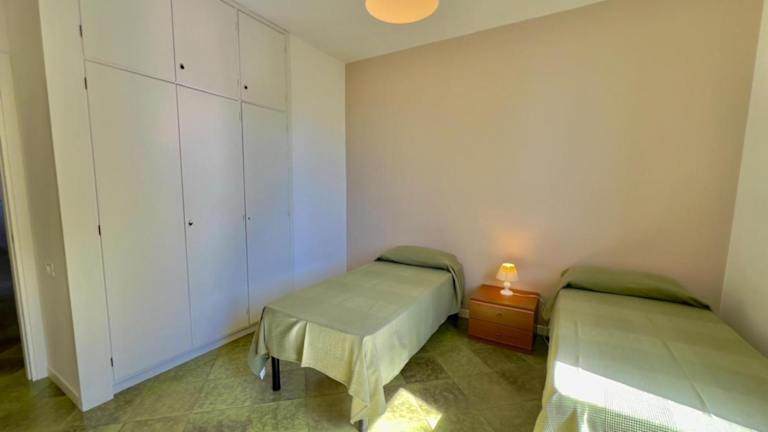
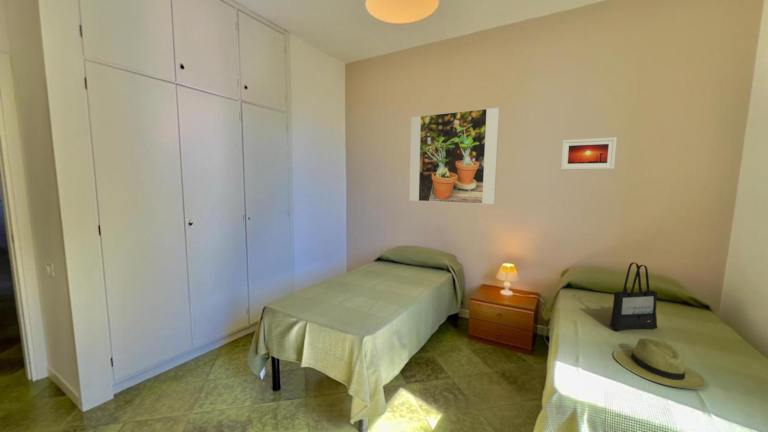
+ tote bag [608,261,659,332]
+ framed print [560,136,618,171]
+ straw hat [612,337,708,390]
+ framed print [409,106,501,205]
